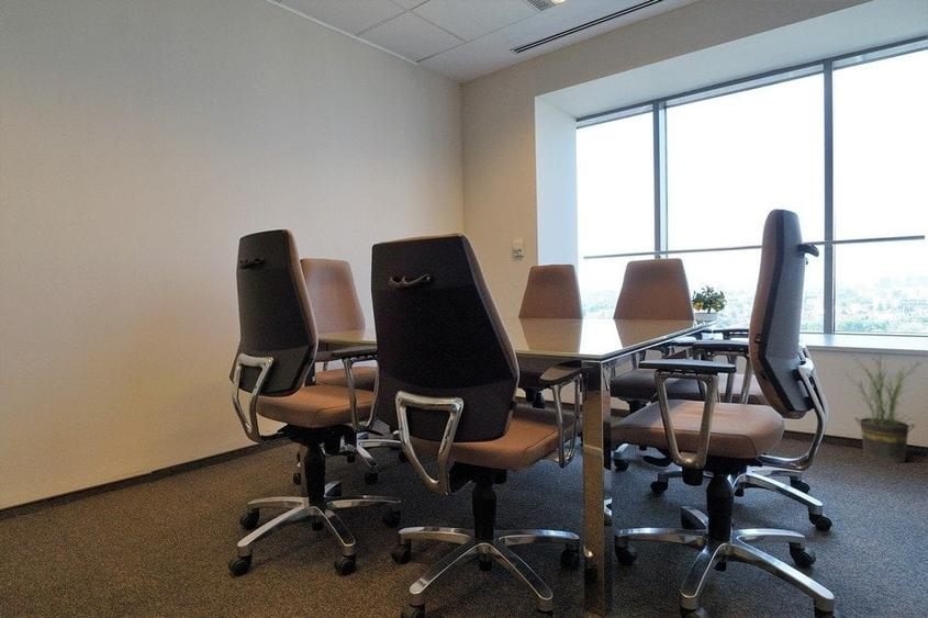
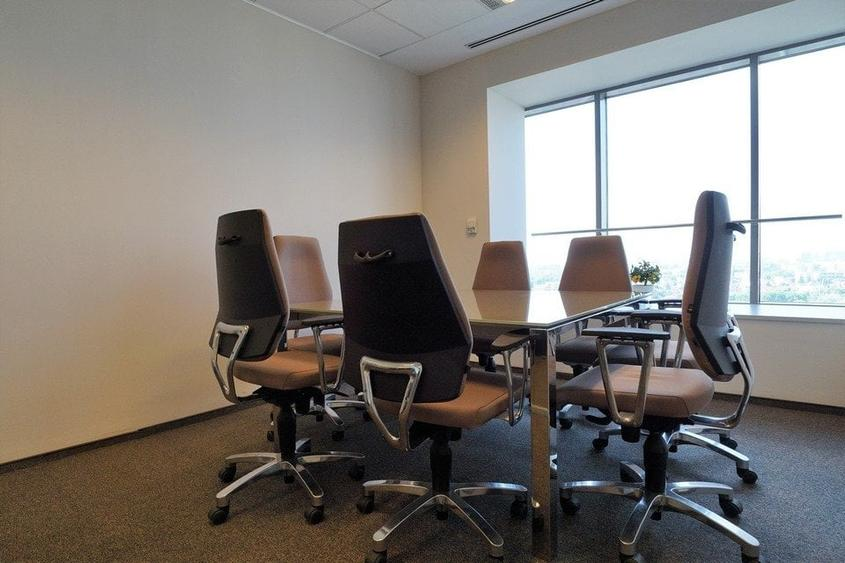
- potted plant [845,349,928,464]
